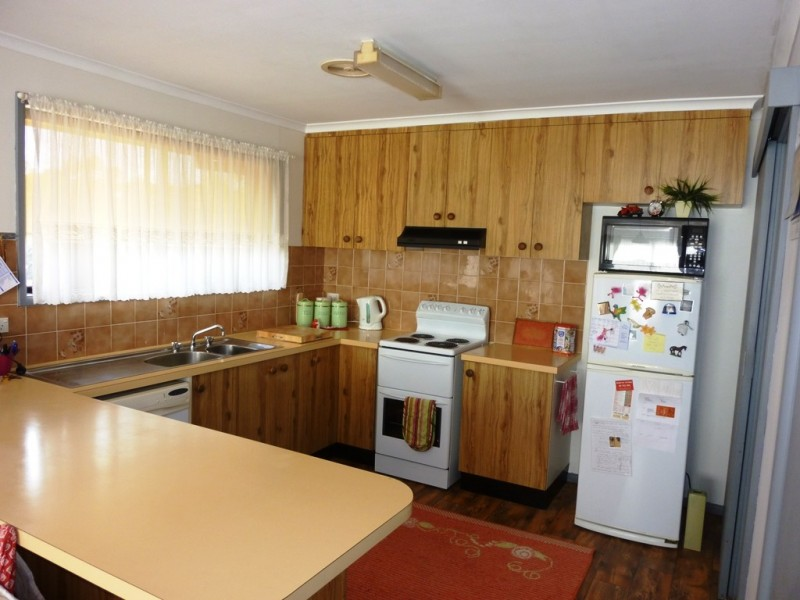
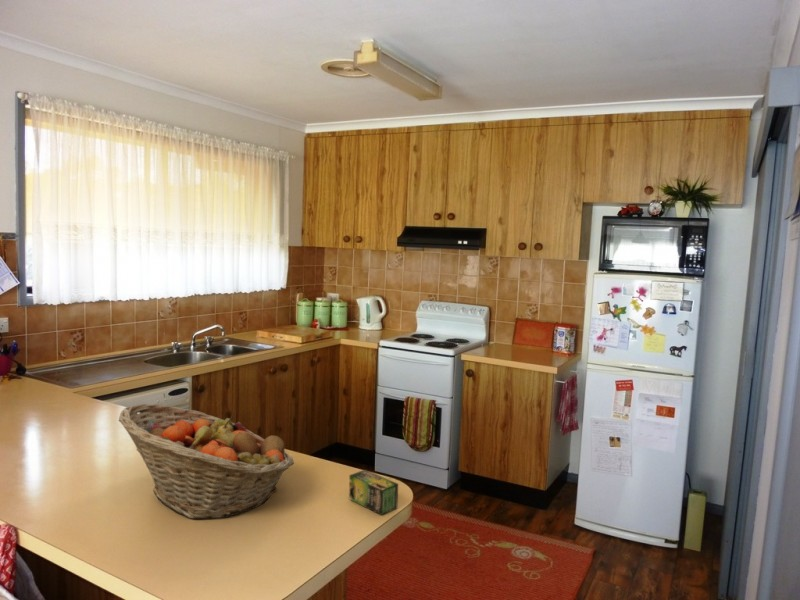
+ fruit basket [118,403,295,520]
+ tea box [348,469,399,516]
